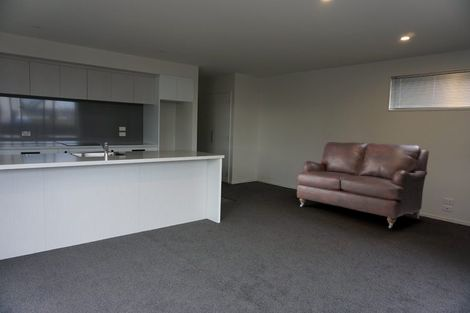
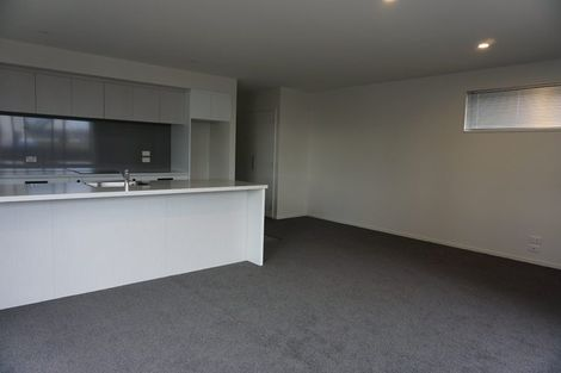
- sofa [296,141,430,229]
